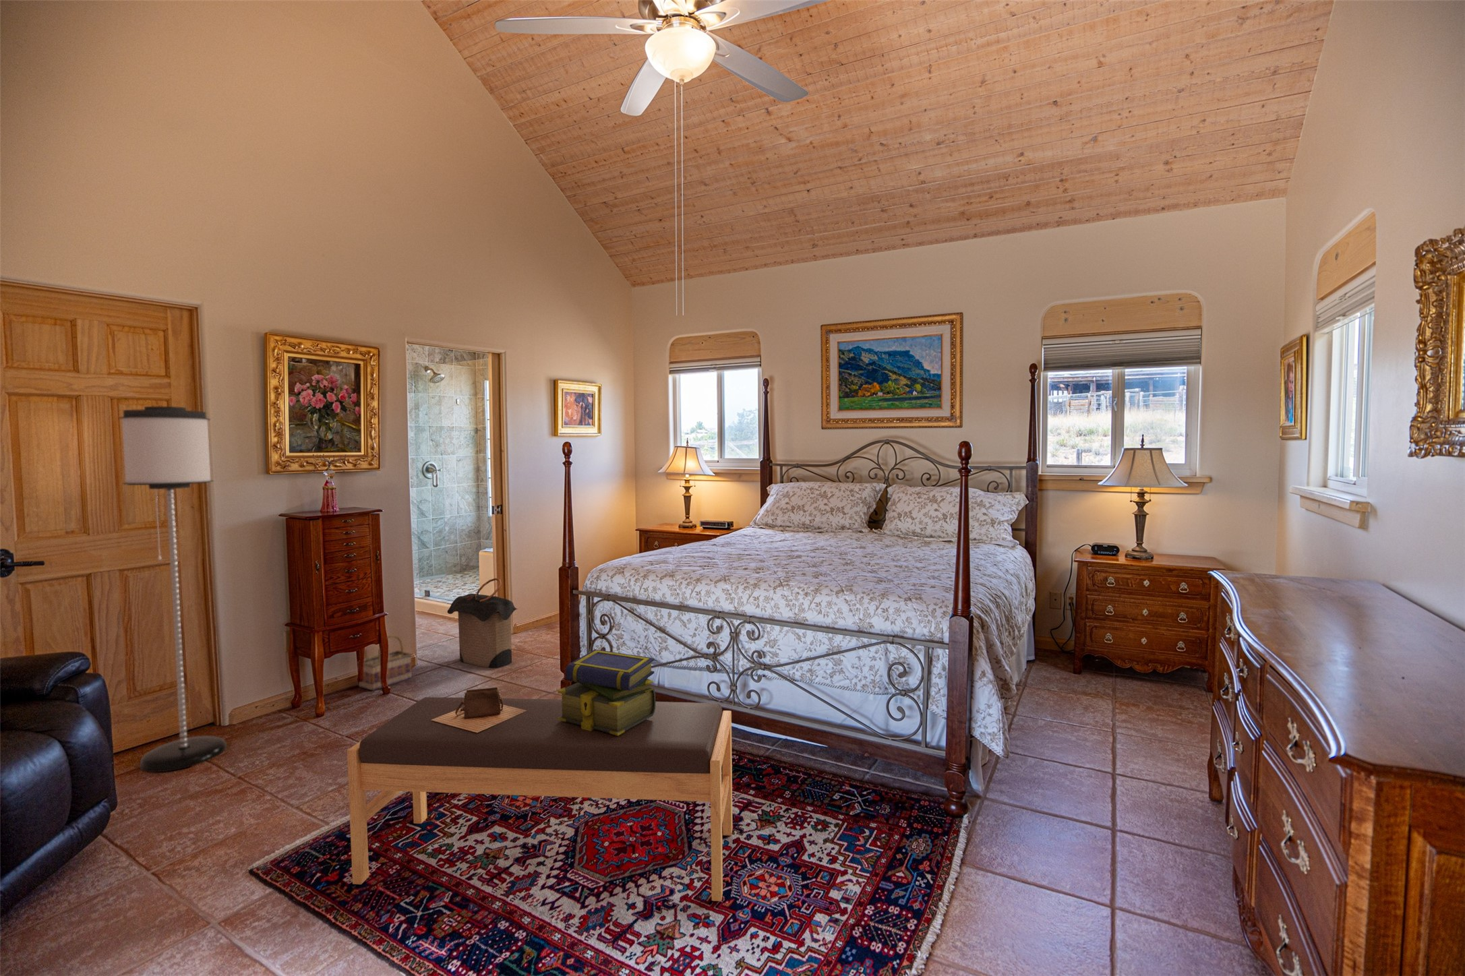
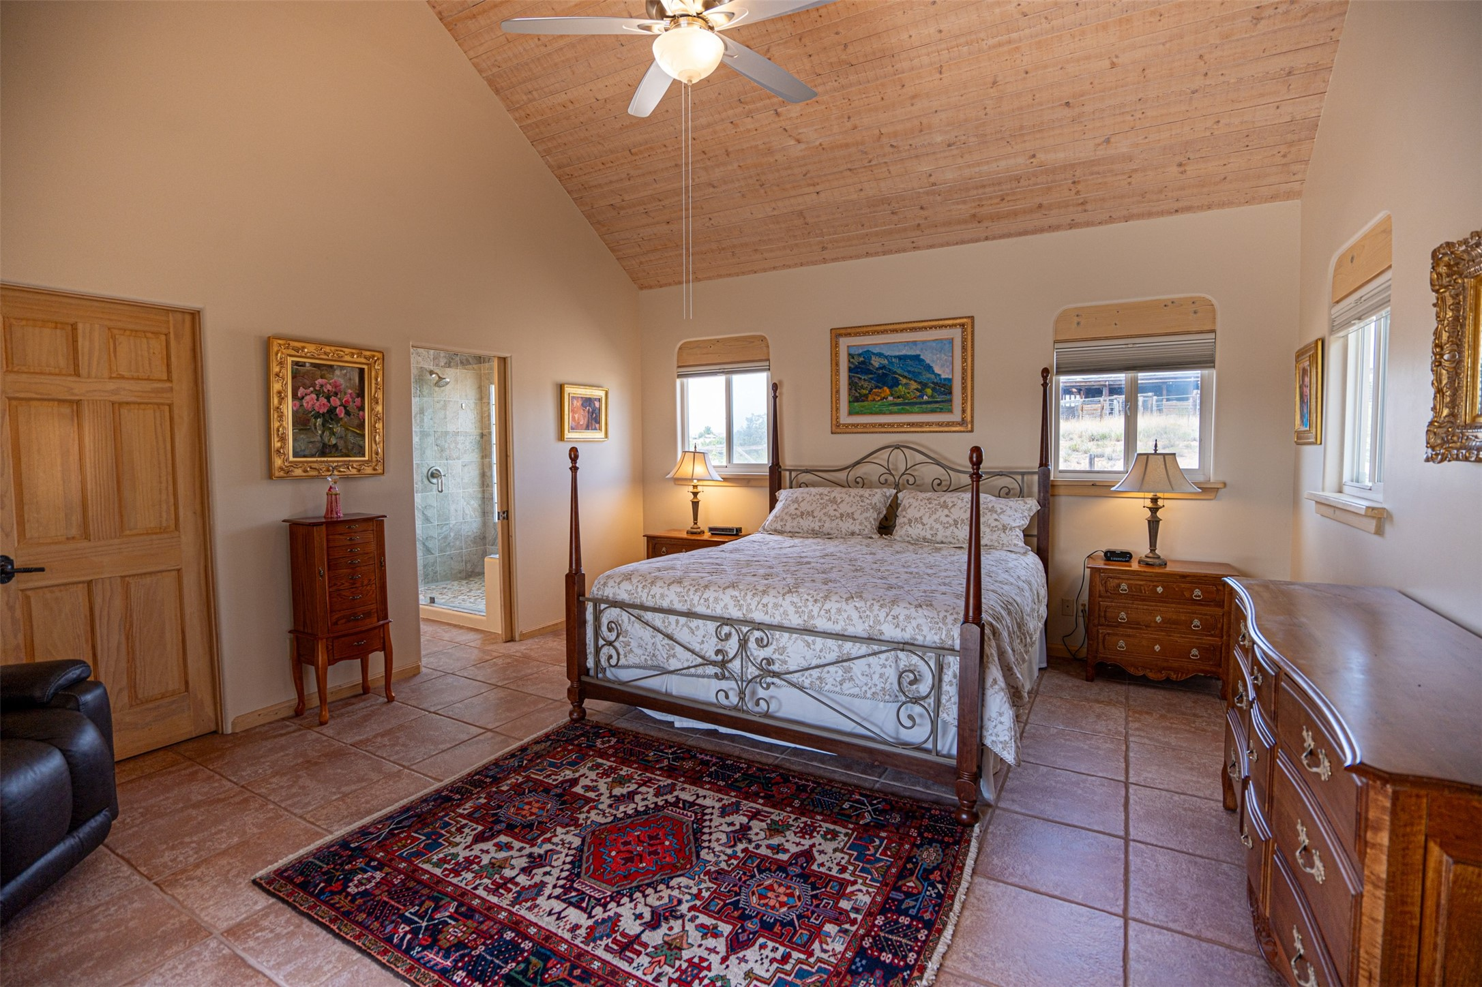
- handbag [432,687,526,733]
- stack of books [557,648,656,735]
- bench [346,696,733,902]
- basket [356,634,413,692]
- laundry hamper [447,577,520,669]
- floor lamp [118,406,228,773]
